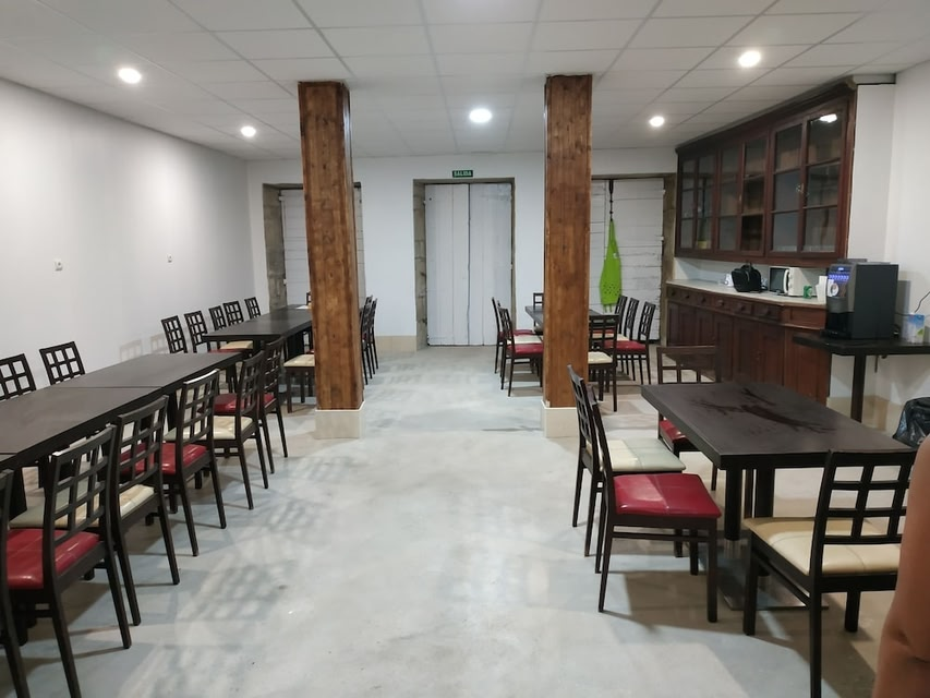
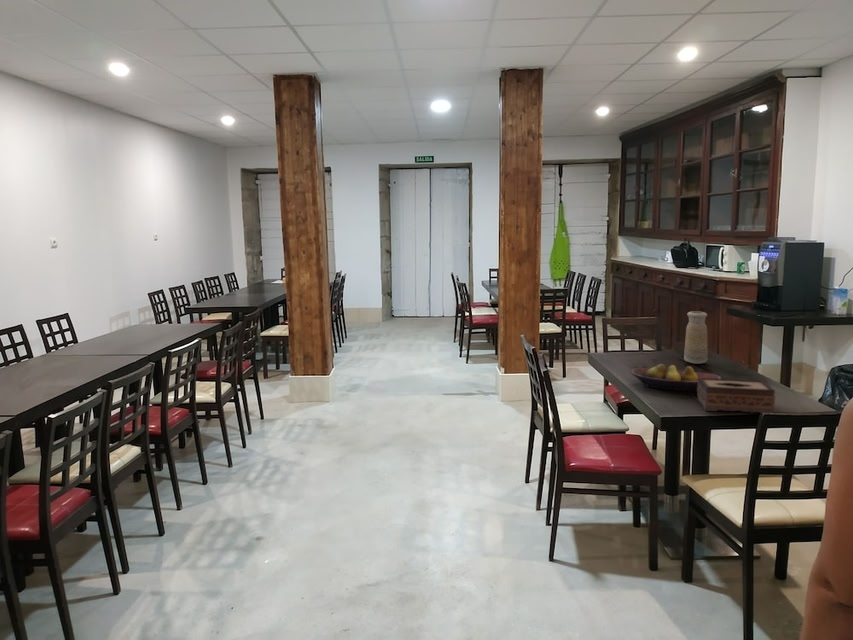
+ vase [683,310,709,365]
+ fruit bowl [630,363,722,393]
+ tissue box [696,378,776,415]
